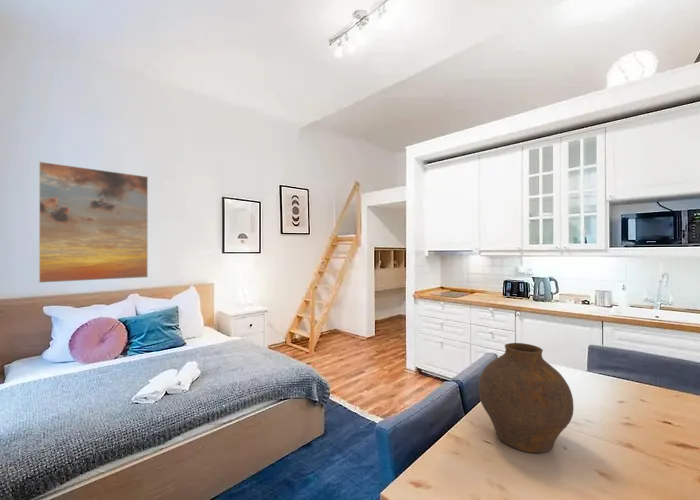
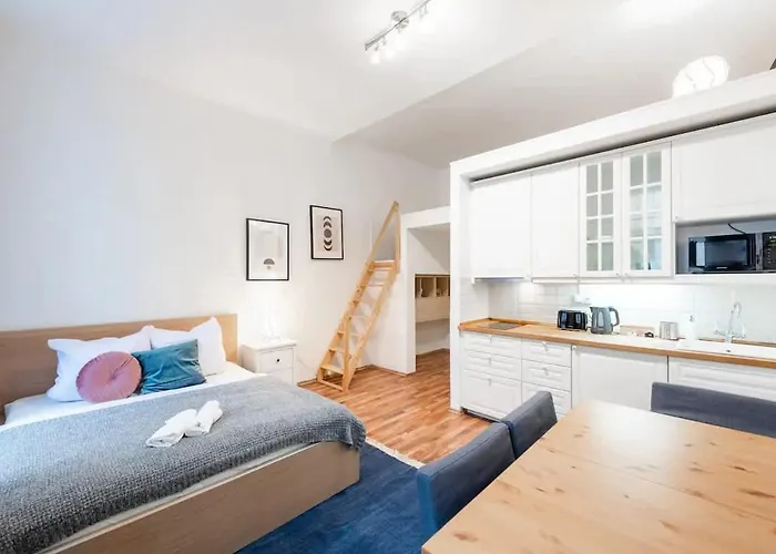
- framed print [38,161,149,284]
- vase [478,342,575,454]
